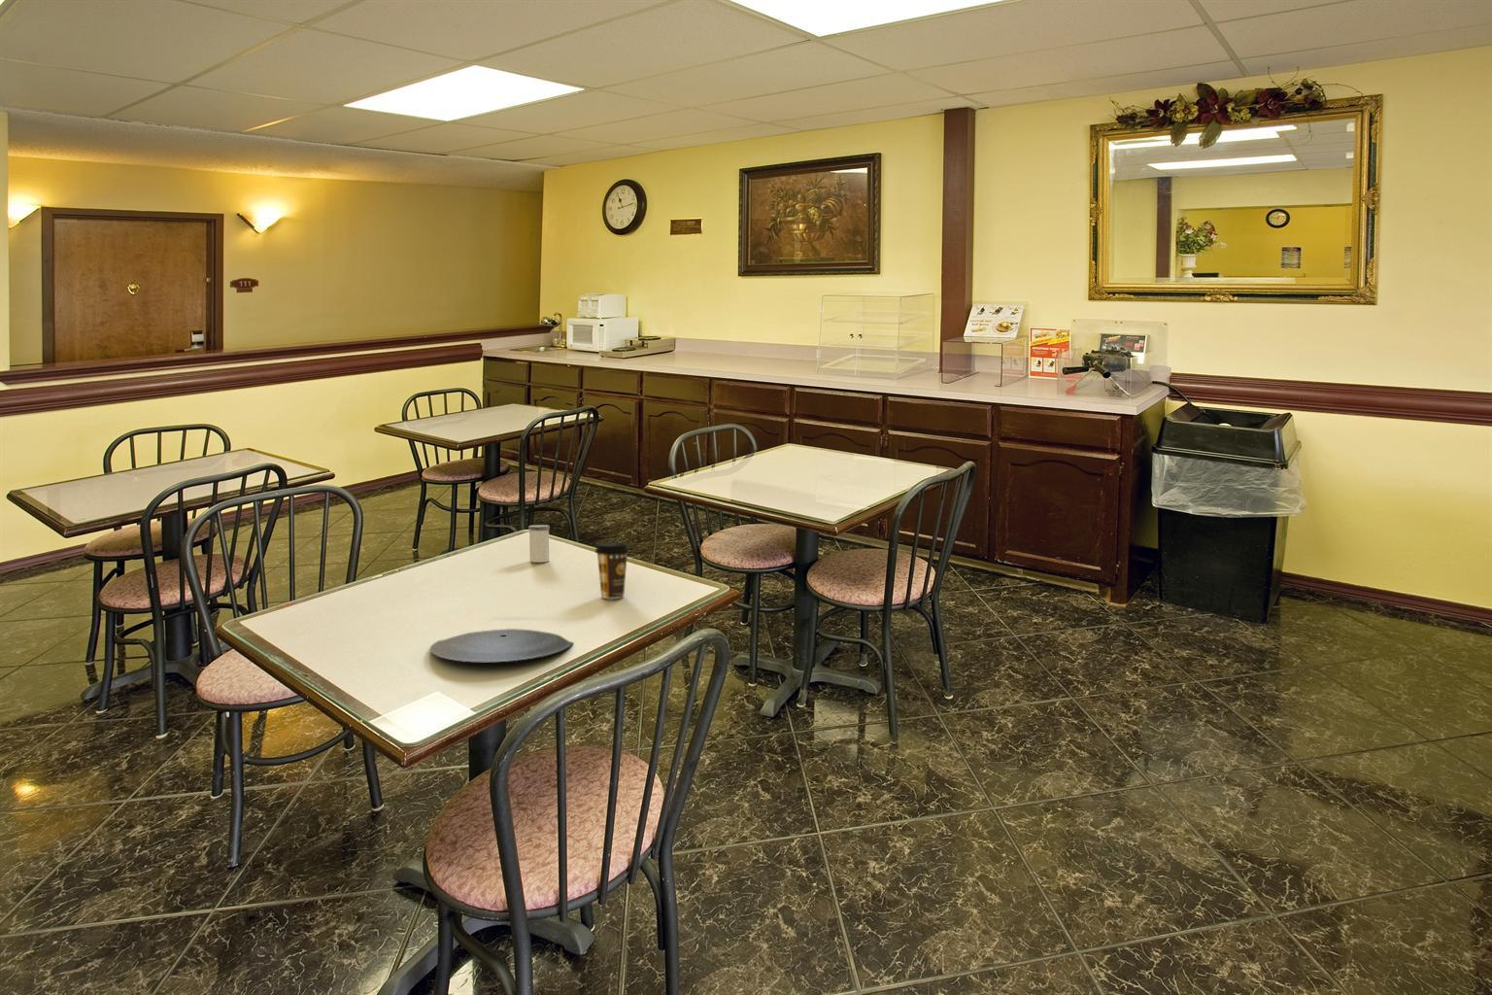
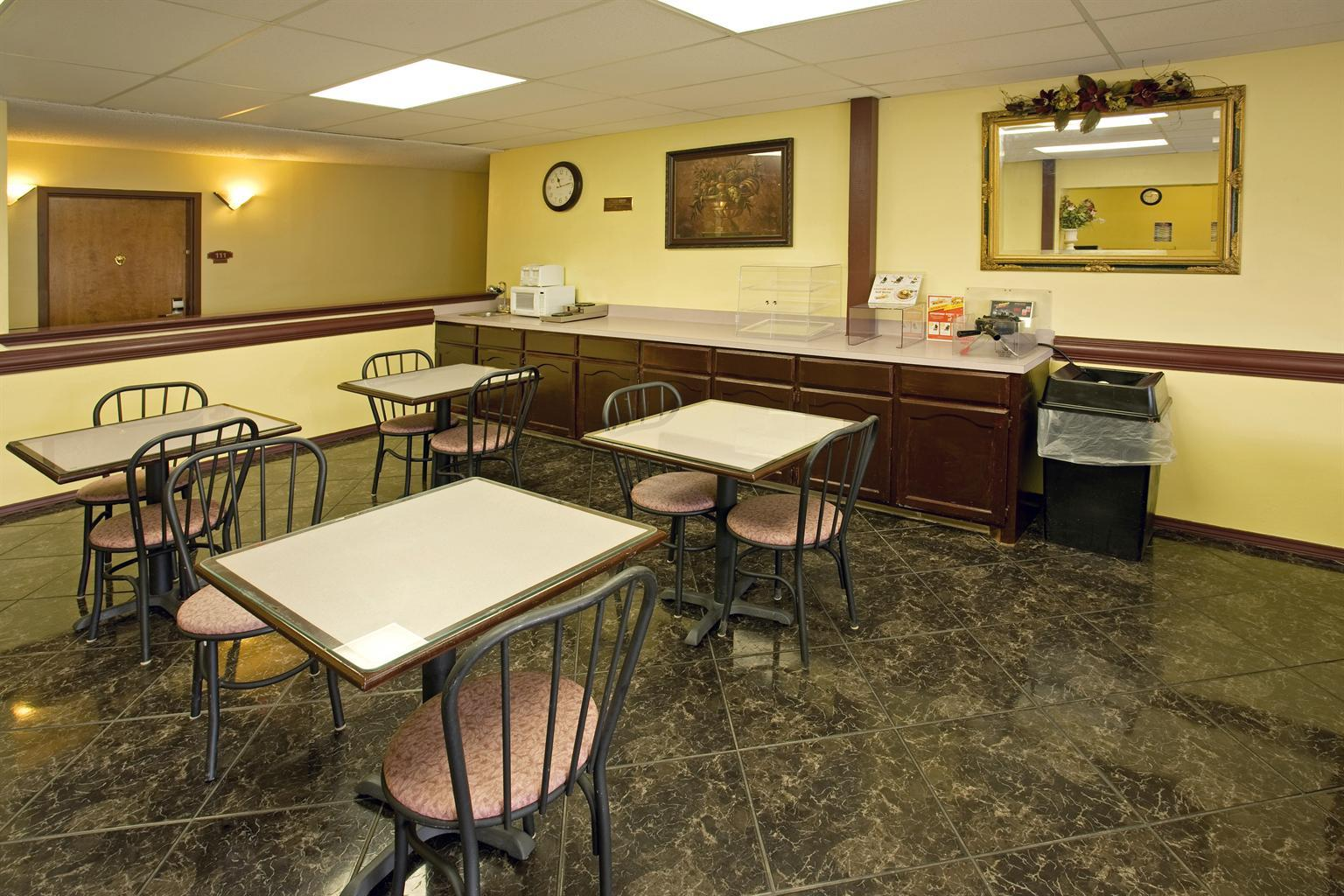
- plate [430,627,574,663]
- coffee cup [594,541,631,600]
- salt shaker [527,524,551,563]
